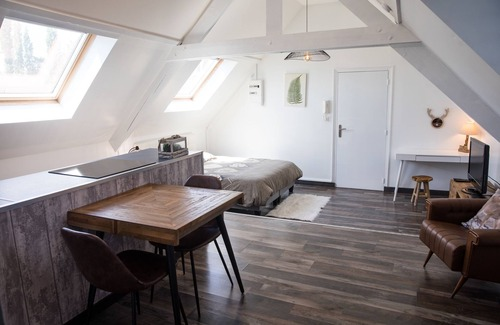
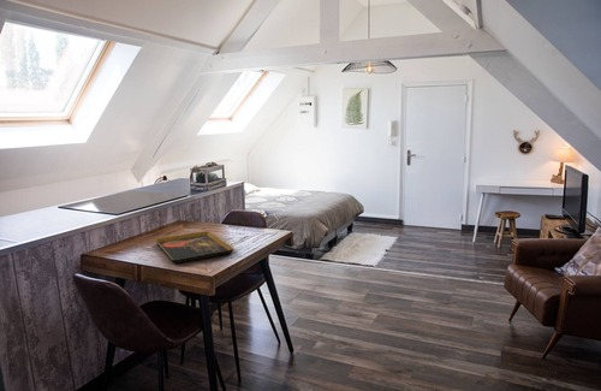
+ decorative tray [154,230,236,265]
